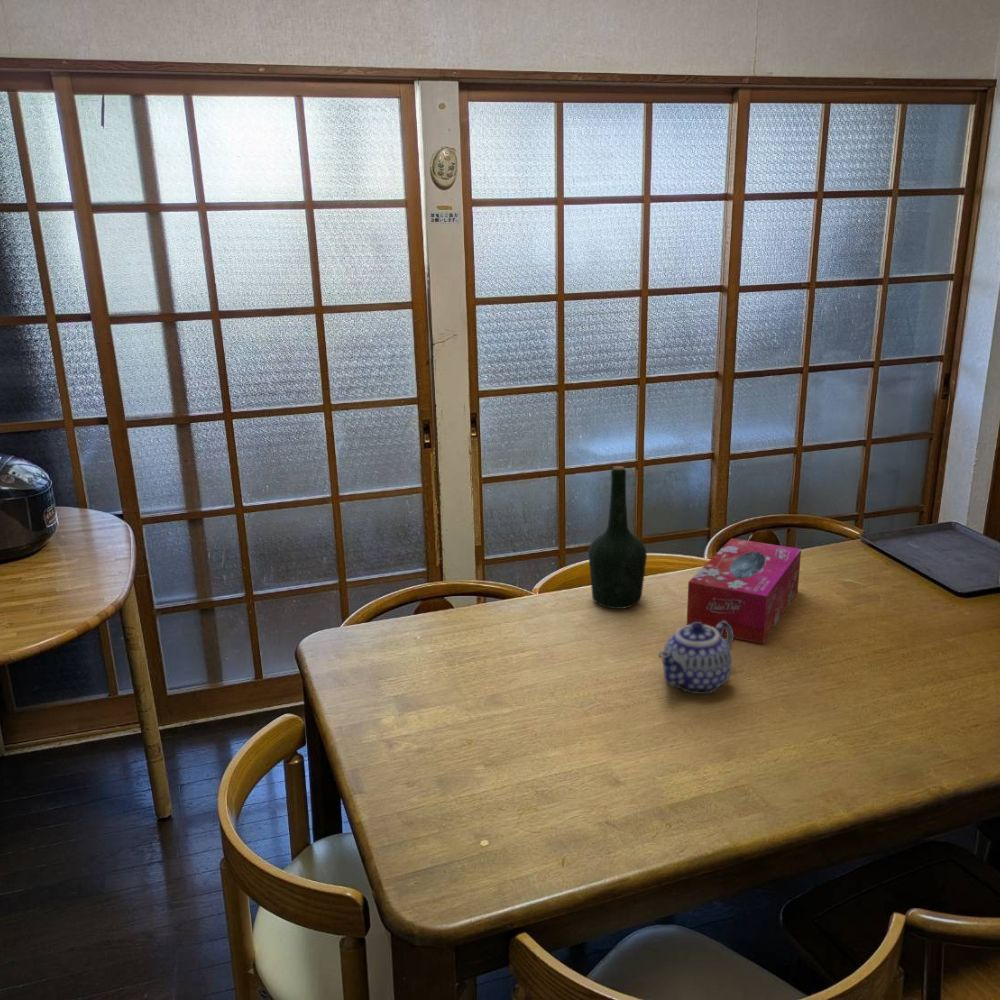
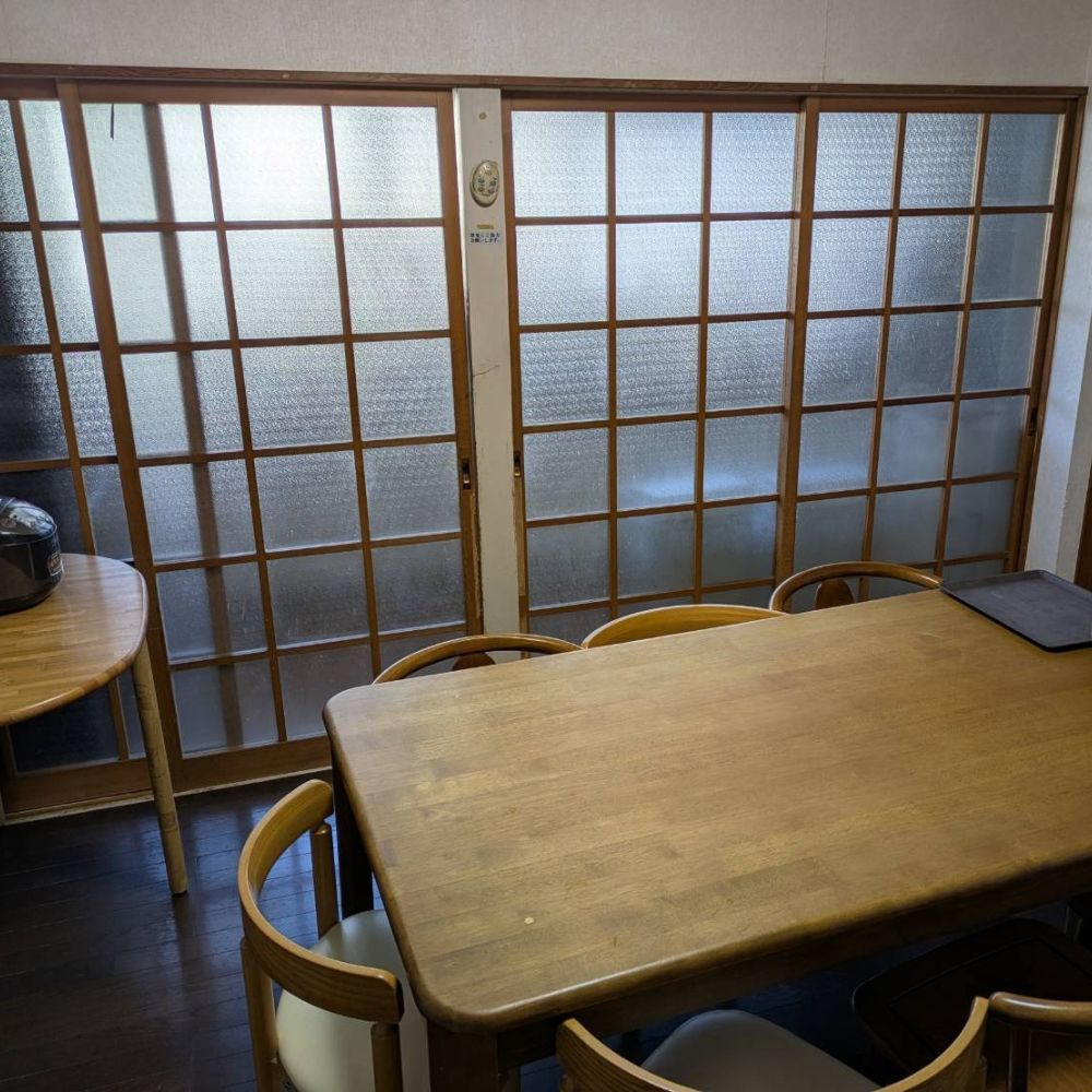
- tissue box [686,537,802,645]
- bottle [587,465,648,610]
- teapot [657,621,735,695]
